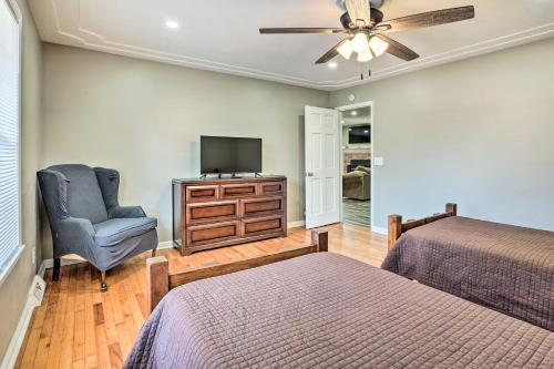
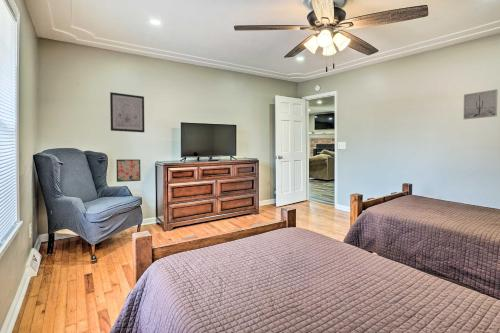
+ wall art [463,88,499,121]
+ wall art [109,91,145,133]
+ wall art [116,159,142,183]
